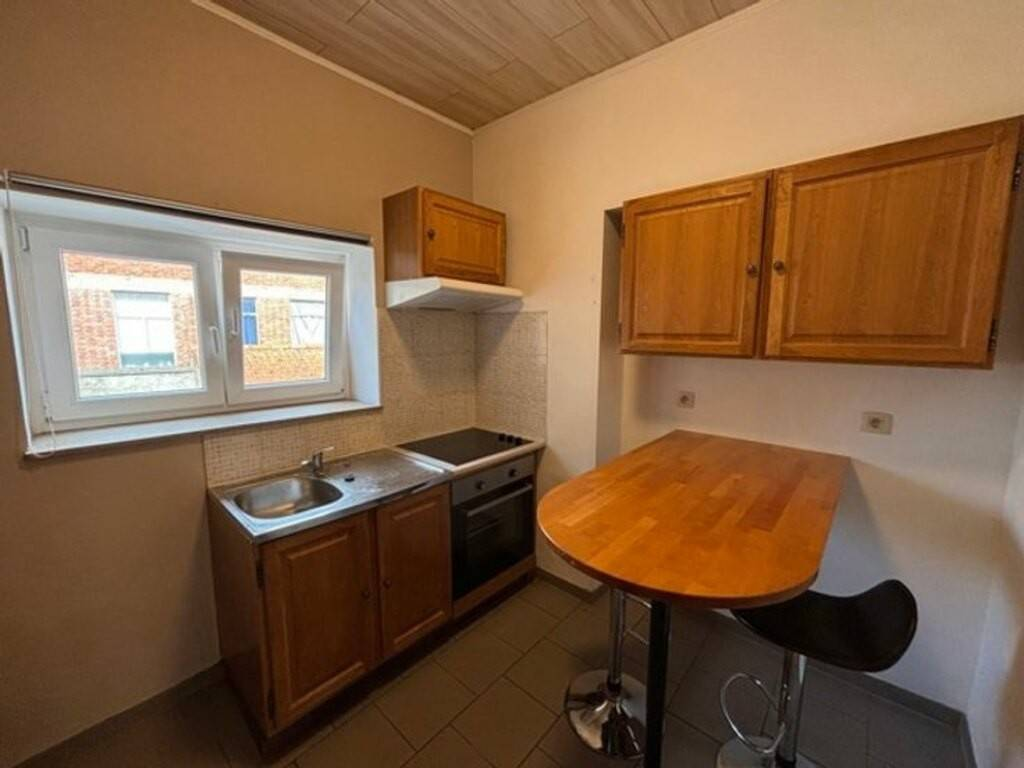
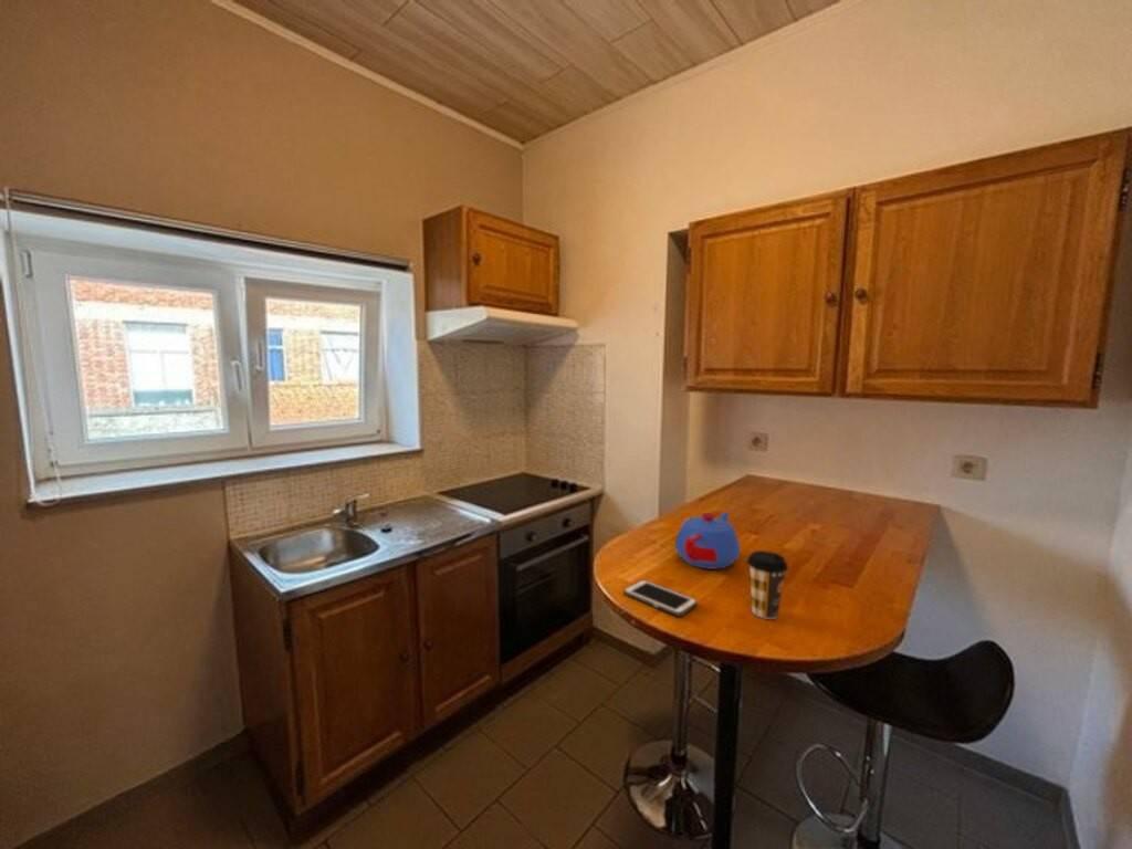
+ cell phone [622,578,699,617]
+ teapot [674,511,742,570]
+ coffee cup [746,549,789,620]
